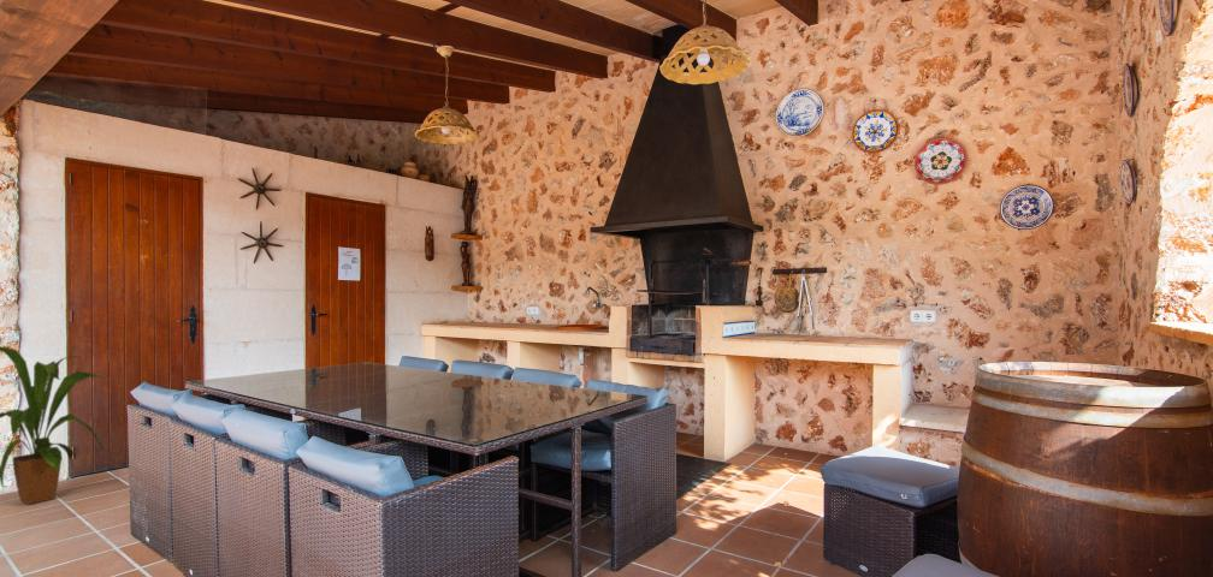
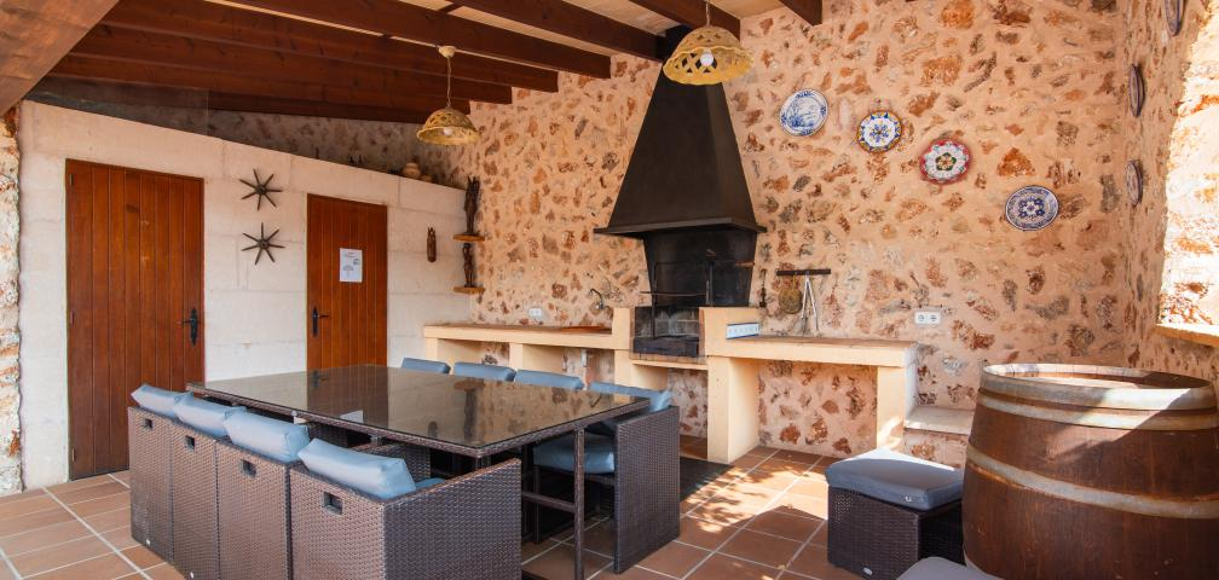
- house plant [0,345,111,506]
